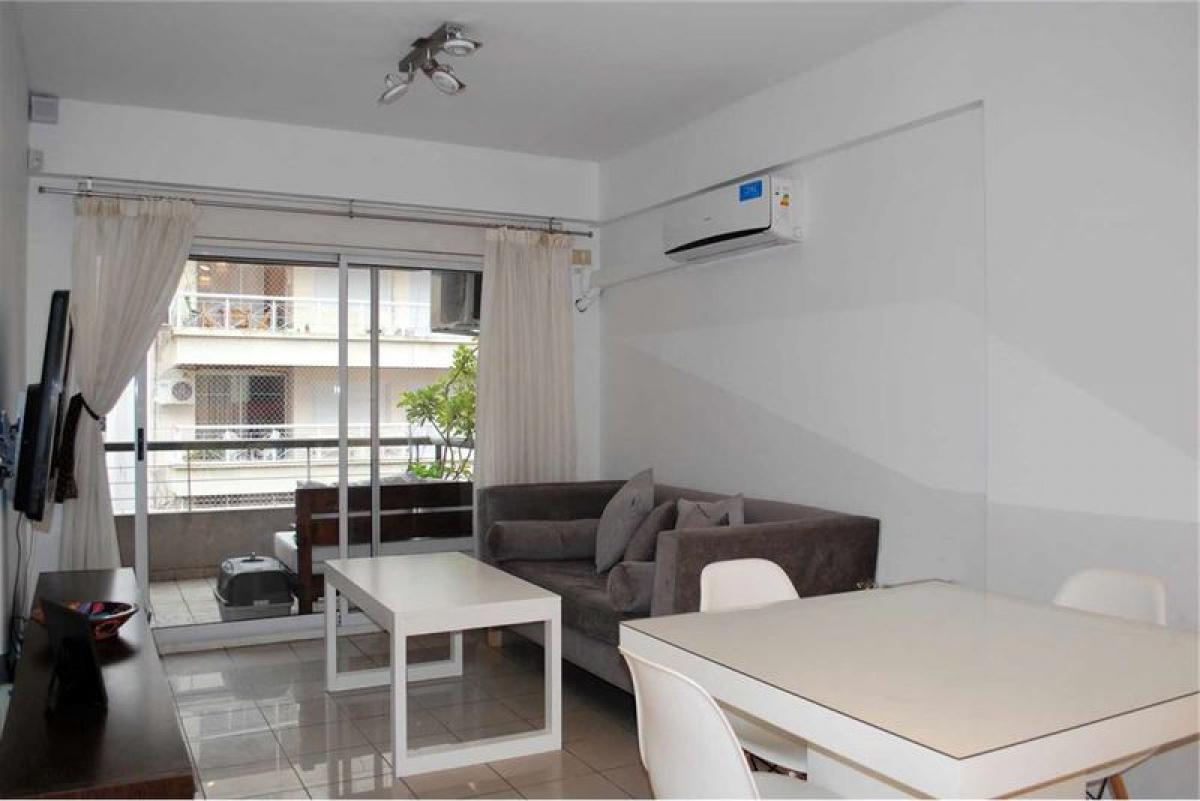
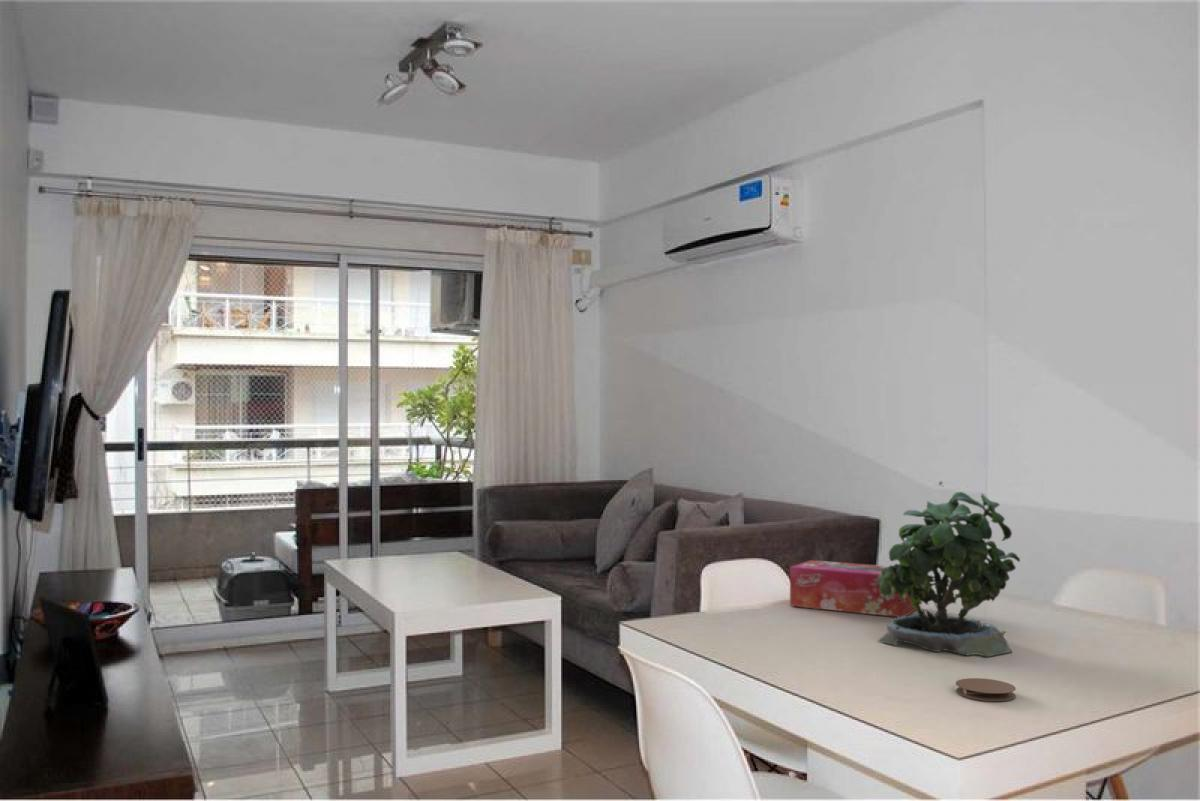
+ potted plant [877,480,1021,658]
+ coaster [955,677,1017,702]
+ tissue box [789,559,916,618]
